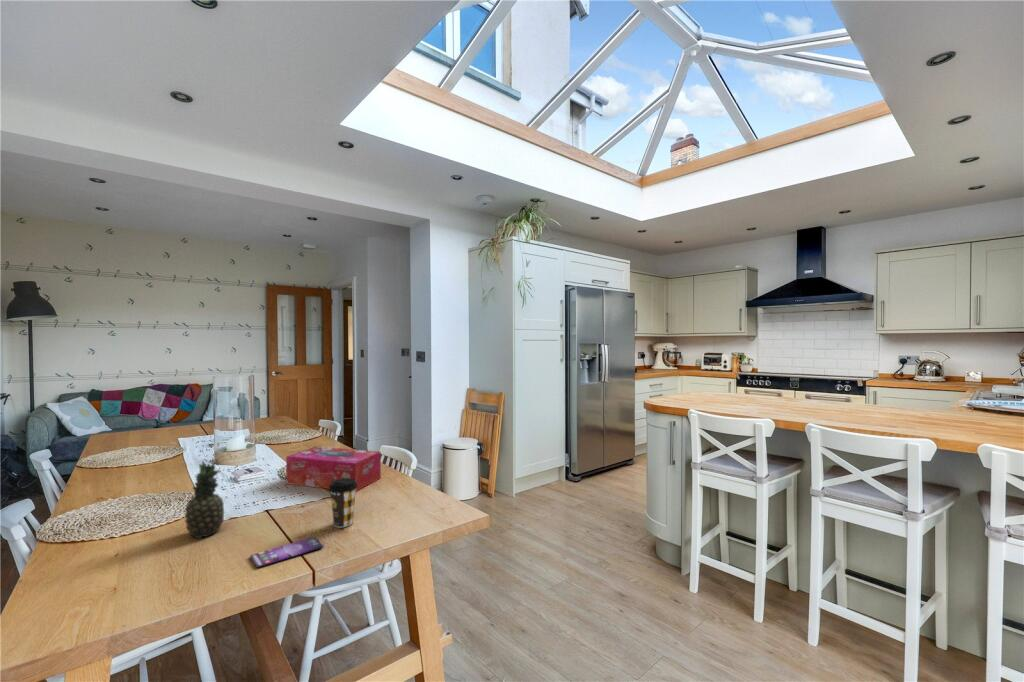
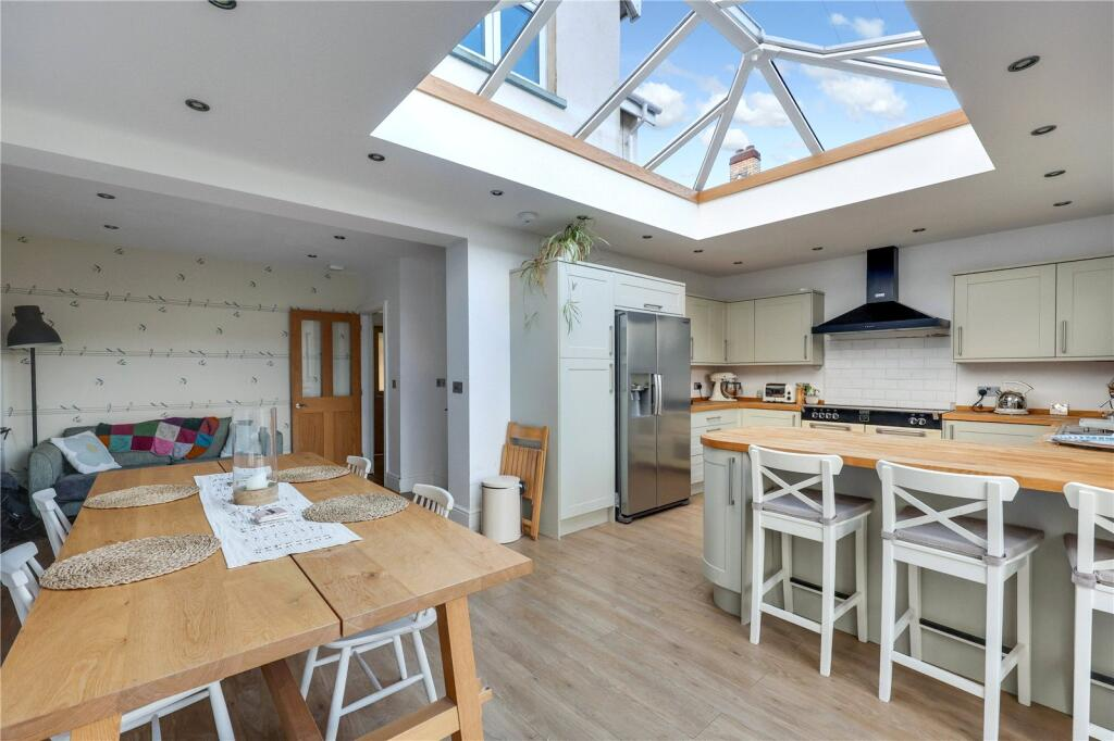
- tissue box [285,445,382,493]
- smartphone [249,536,324,568]
- fruit [184,460,225,539]
- coffee cup [328,478,358,528]
